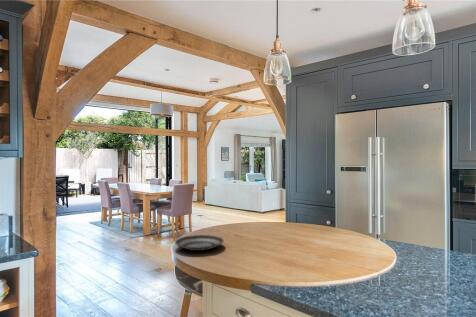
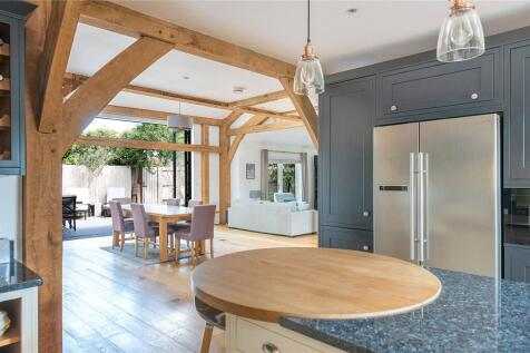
- tart tin [174,234,225,252]
